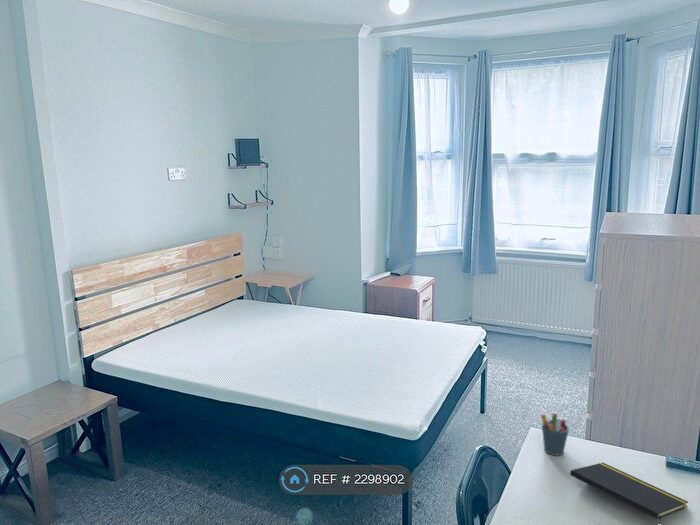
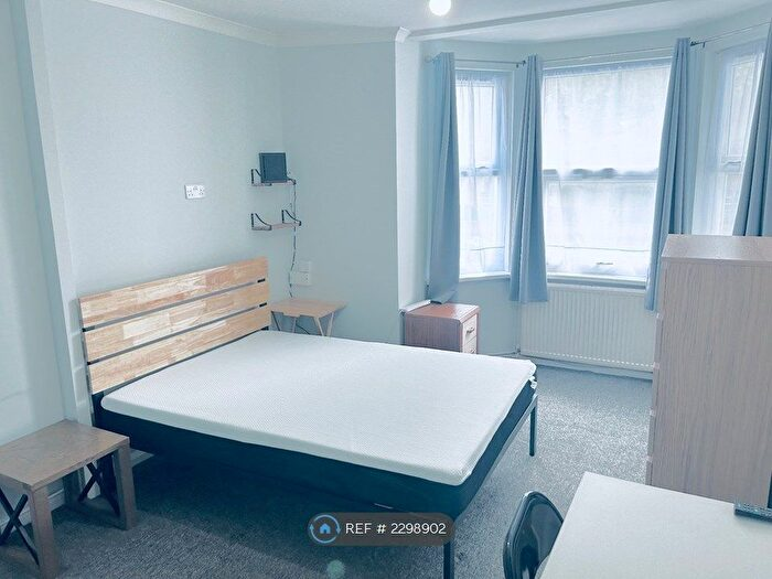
- pen holder [540,412,570,456]
- notepad [569,462,689,523]
